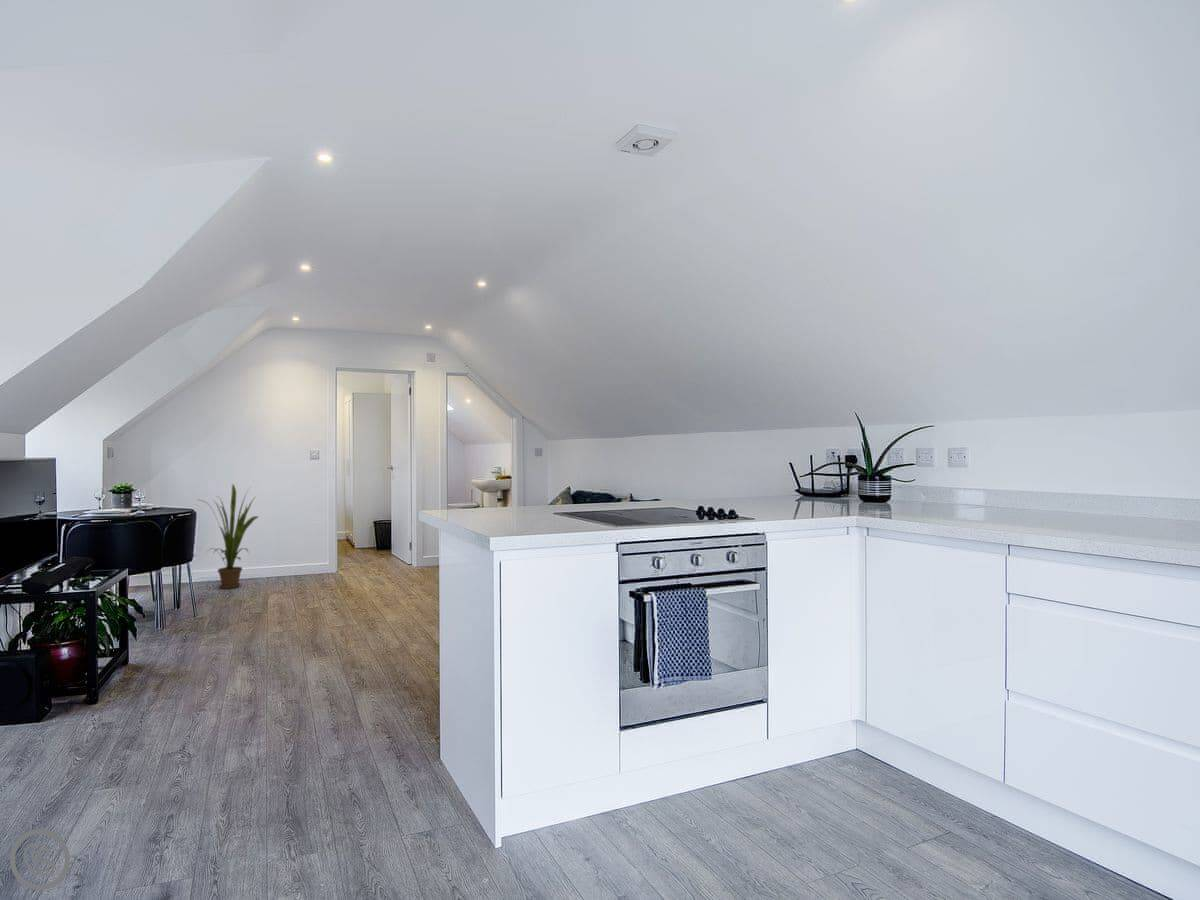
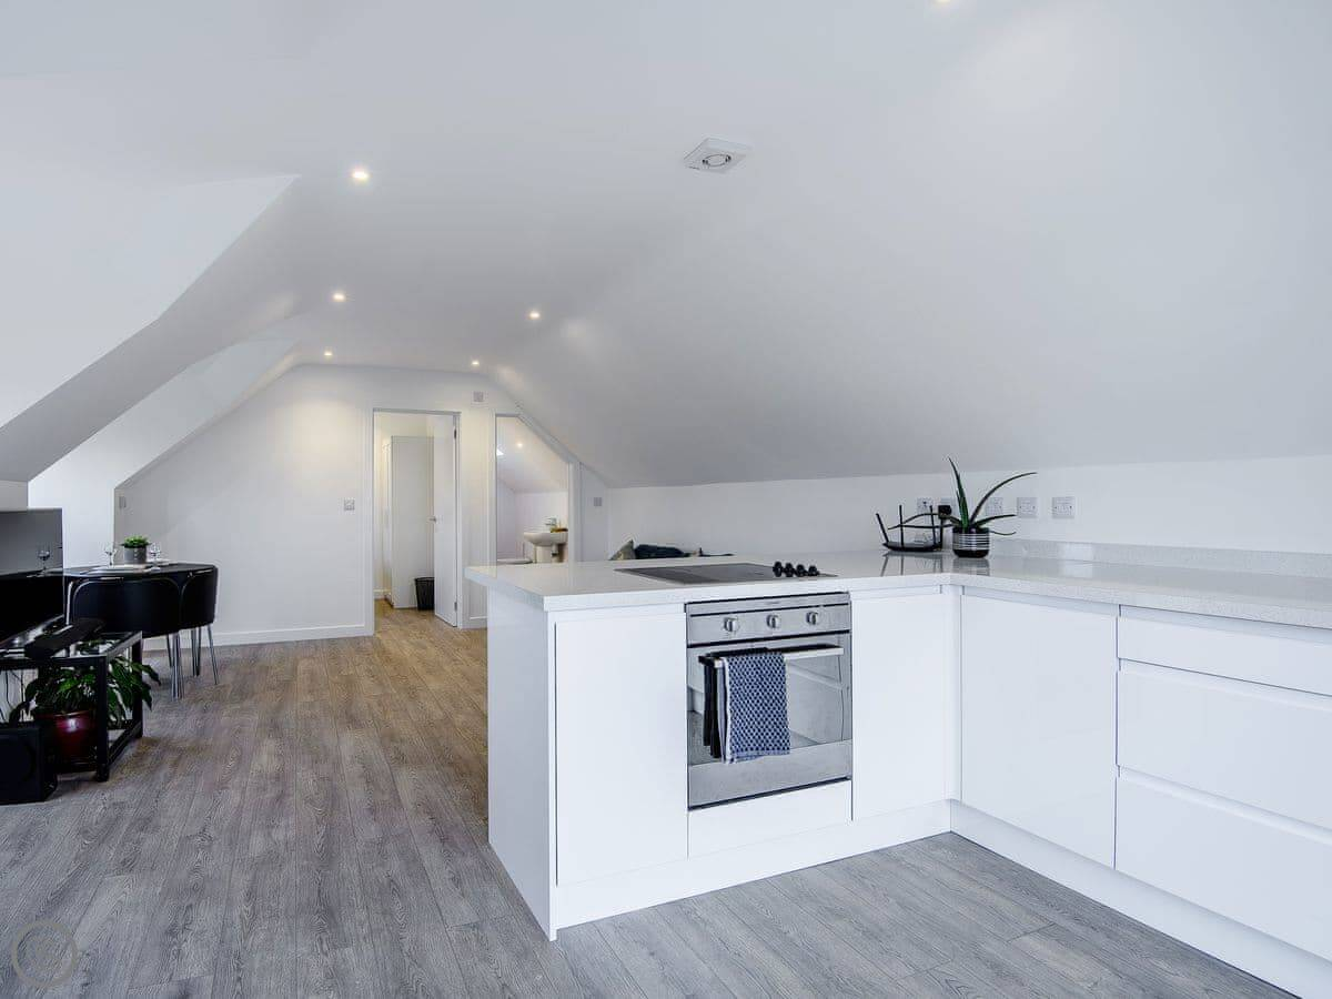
- house plant [198,483,260,590]
